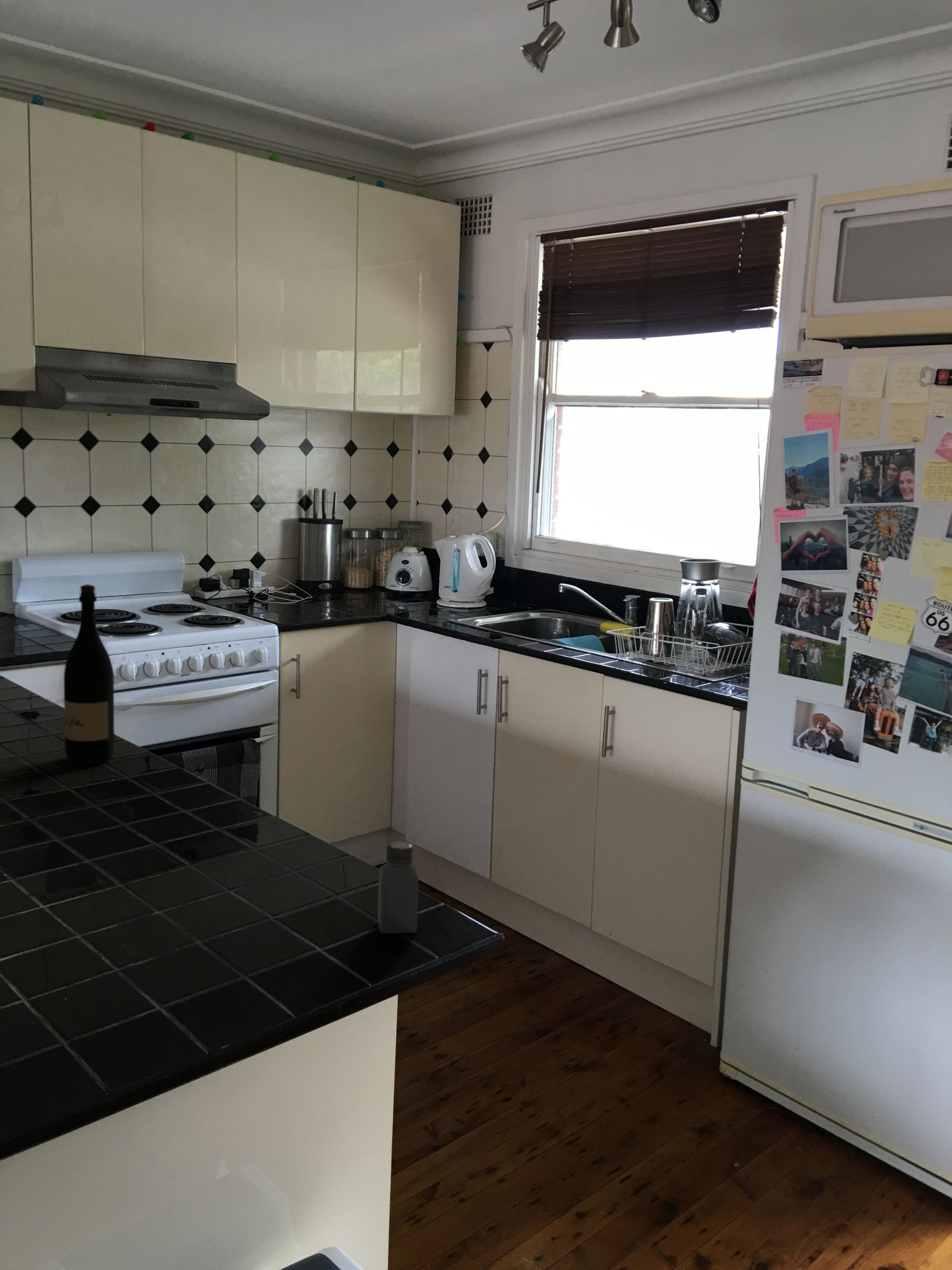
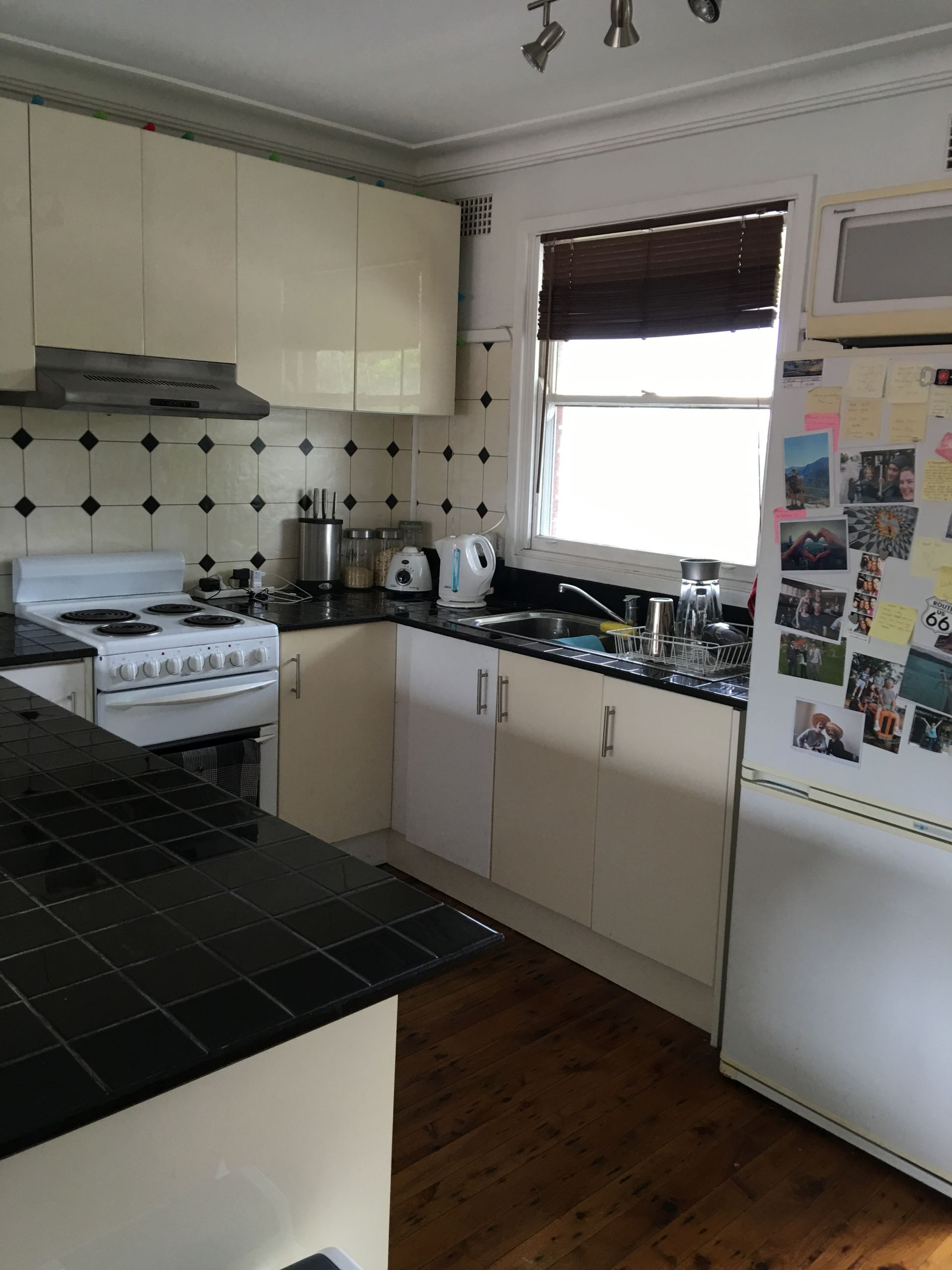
- wine bottle [63,584,115,765]
- saltshaker [377,841,419,934]
